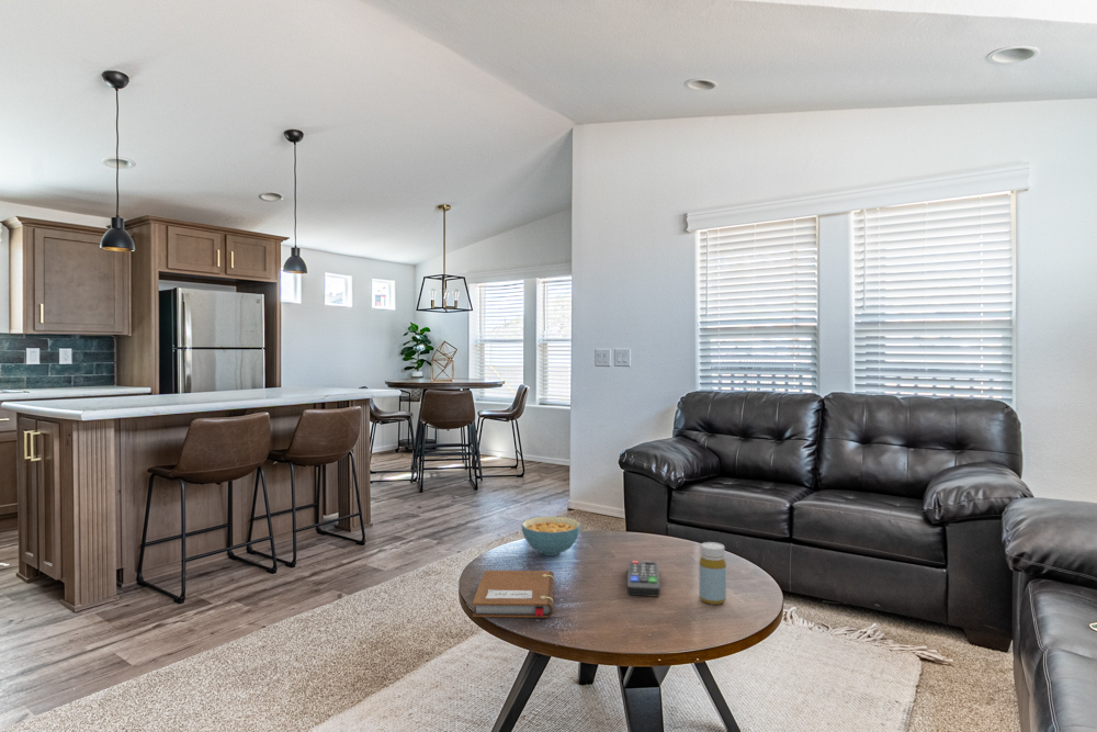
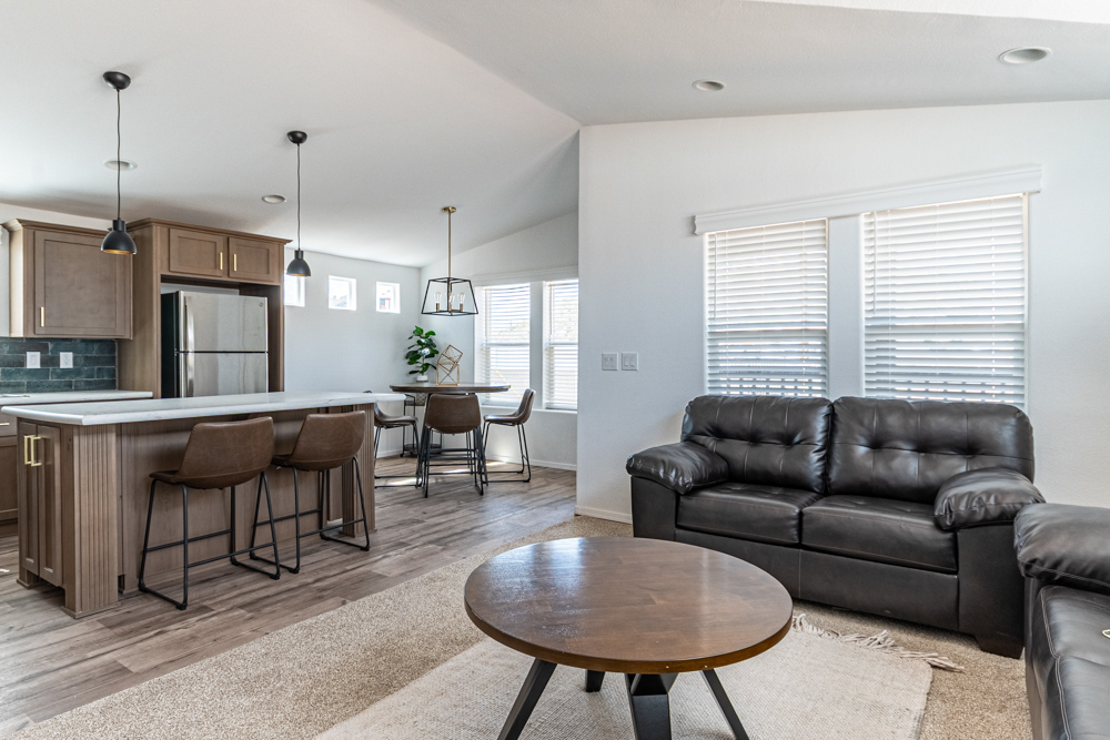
- bottle [698,541,727,606]
- remote control [626,560,661,598]
- cereal bowl [520,515,583,556]
- notebook [472,570,555,619]
